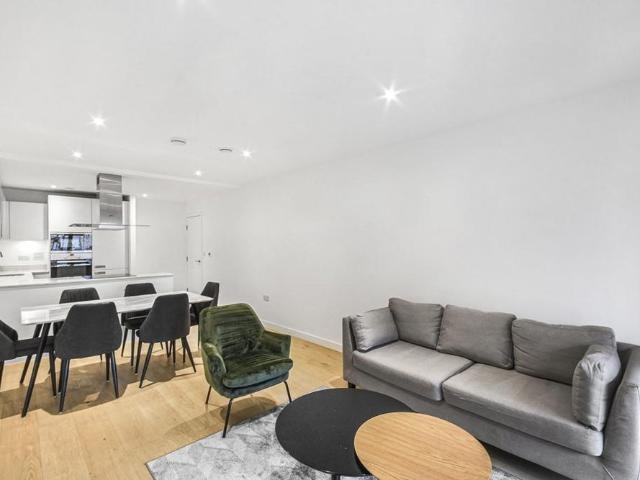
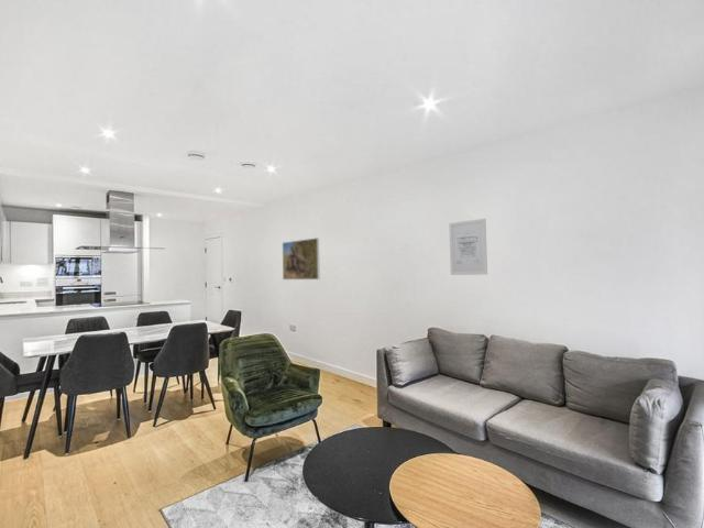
+ wall art [448,218,488,276]
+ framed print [282,237,321,280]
